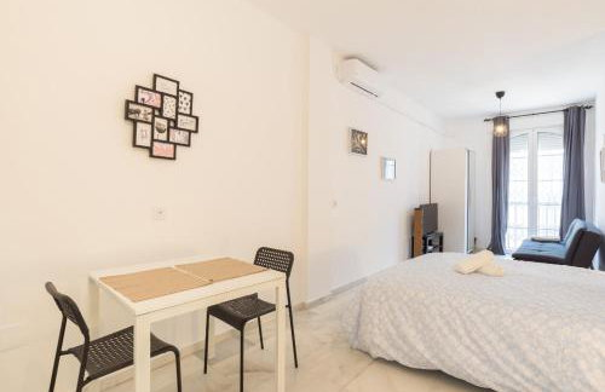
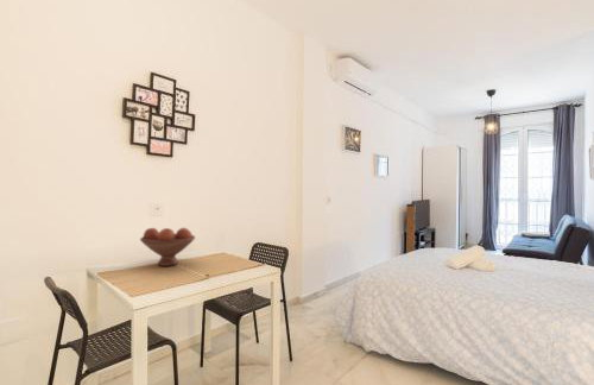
+ fruit bowl [139,227,196,267]
